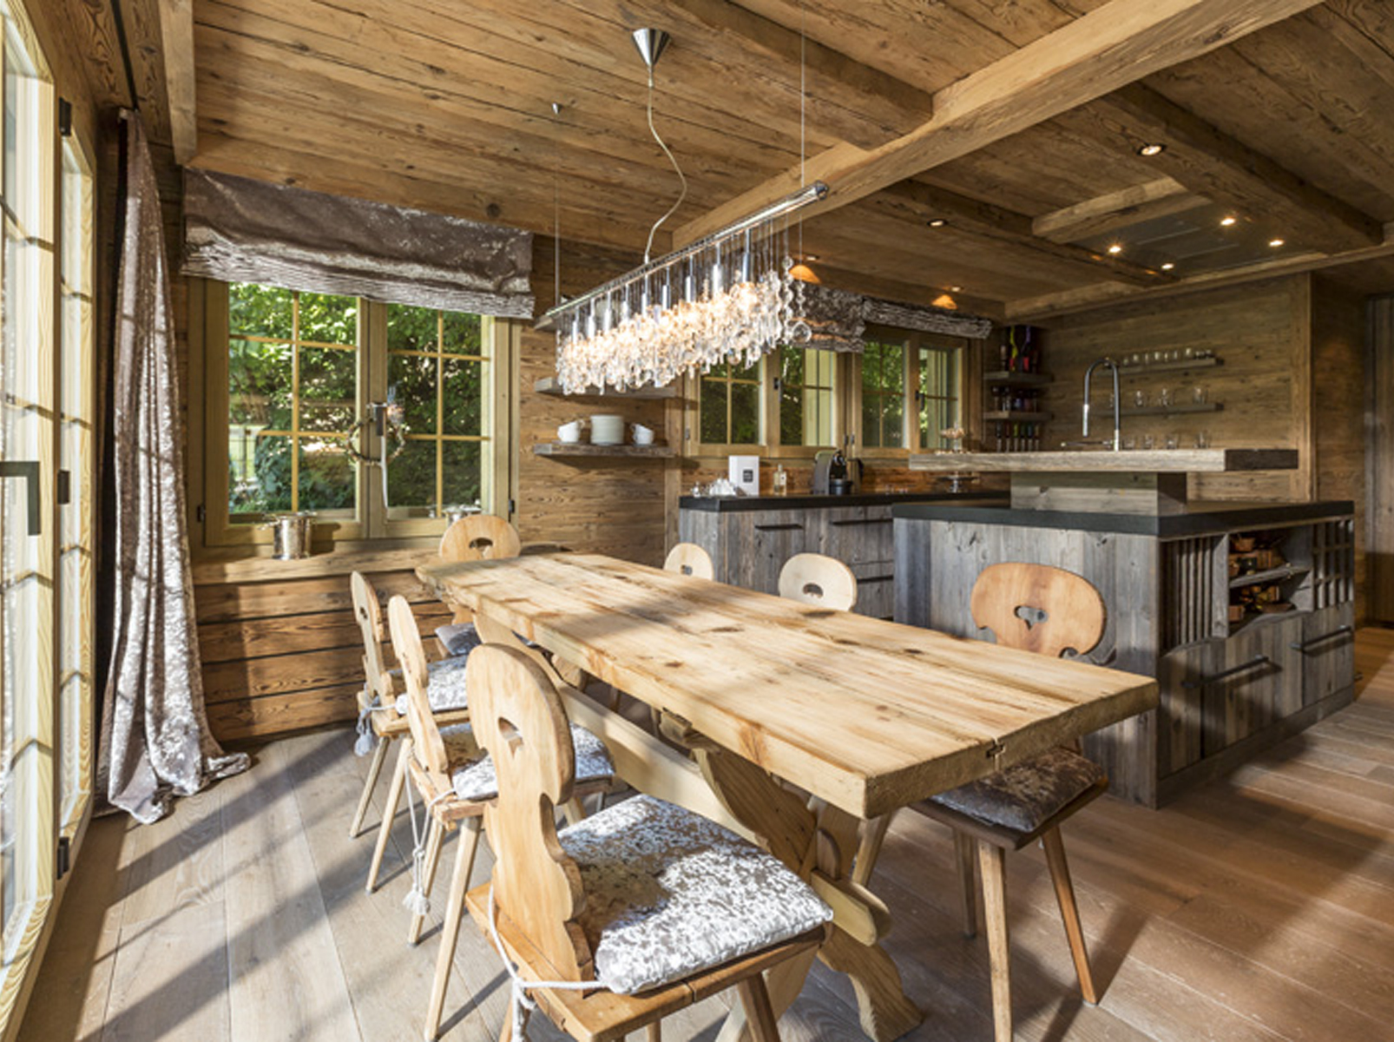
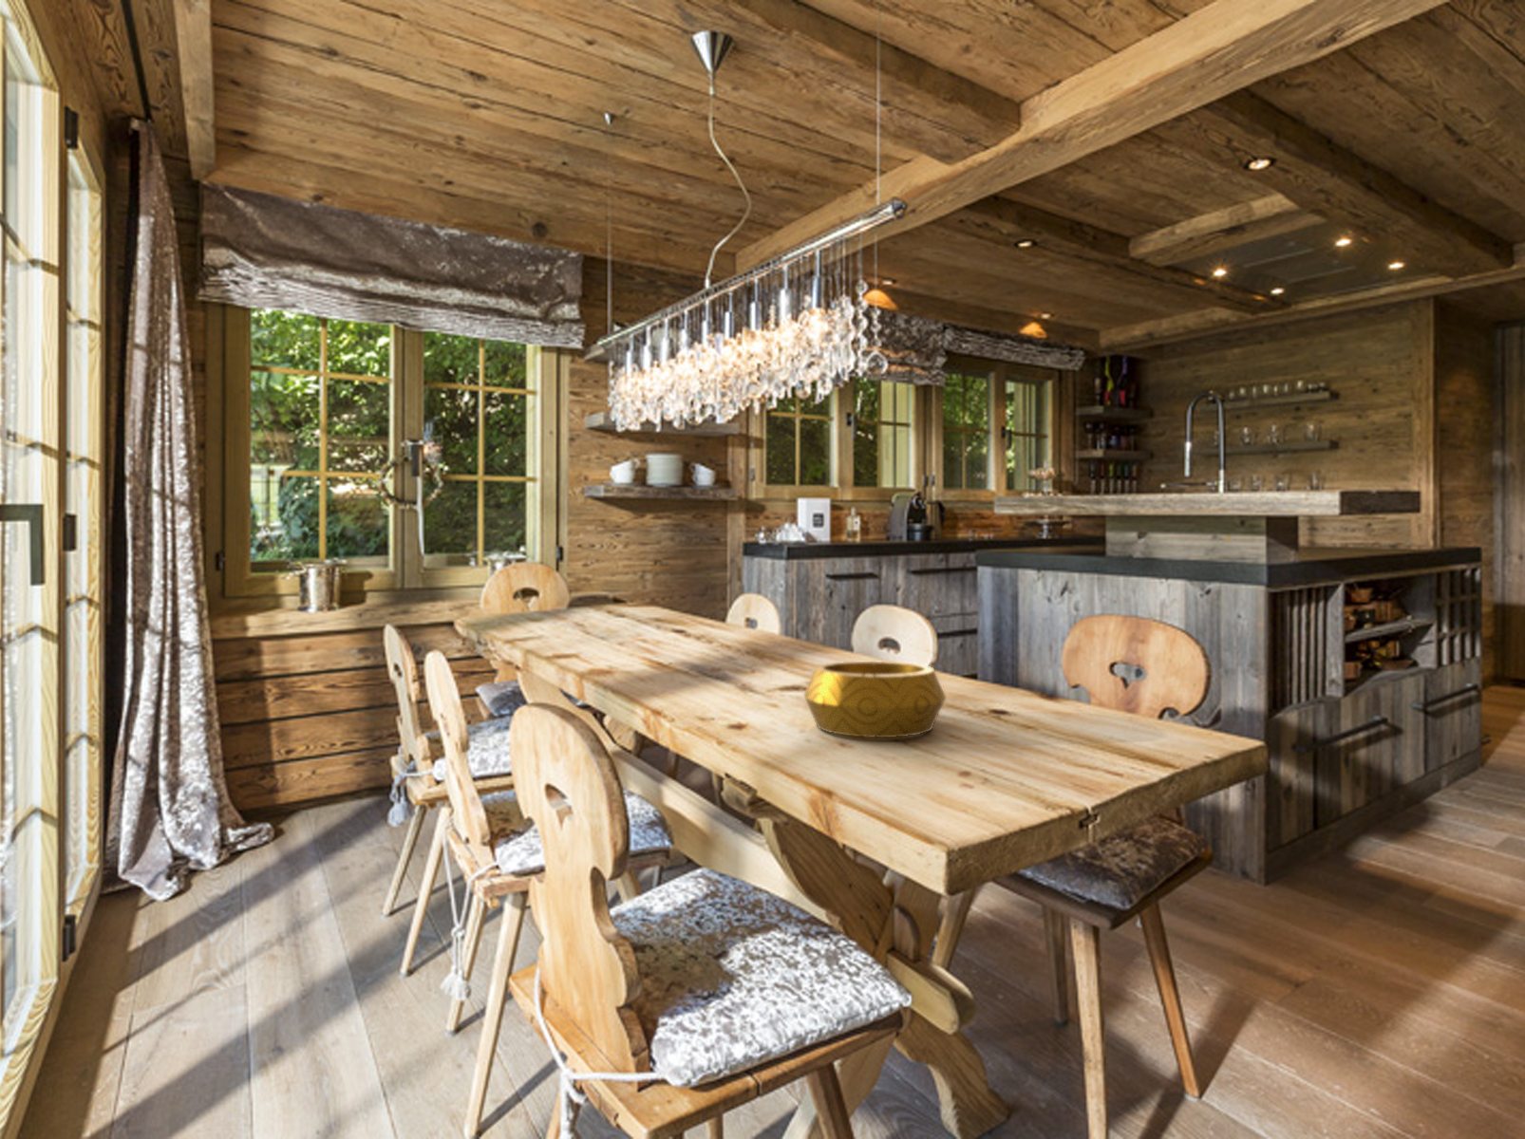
+ decorative bowl [802,660,947,738]
